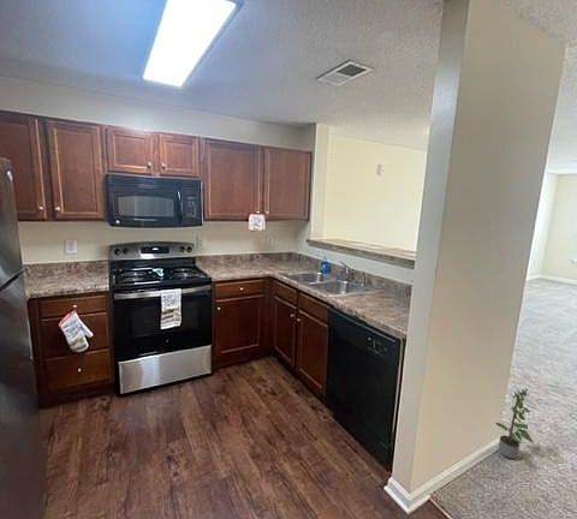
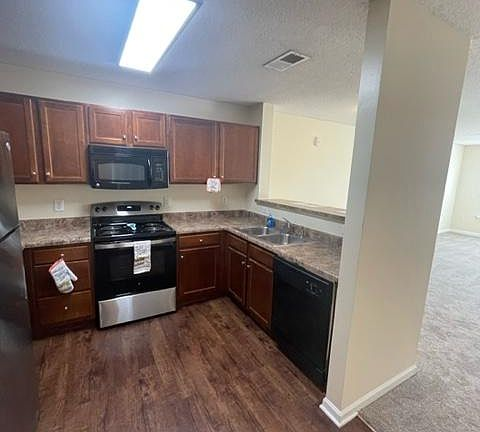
- potted plant [494,388,535,460]
